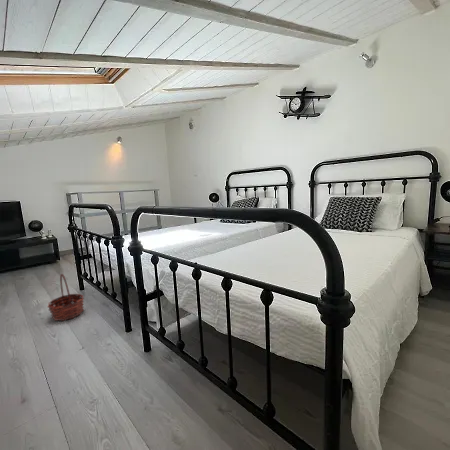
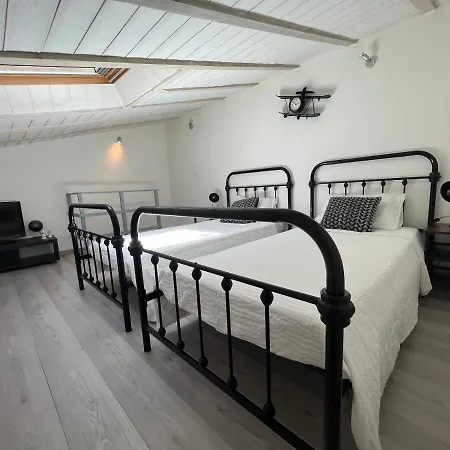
- basket [46,273,85,322]
